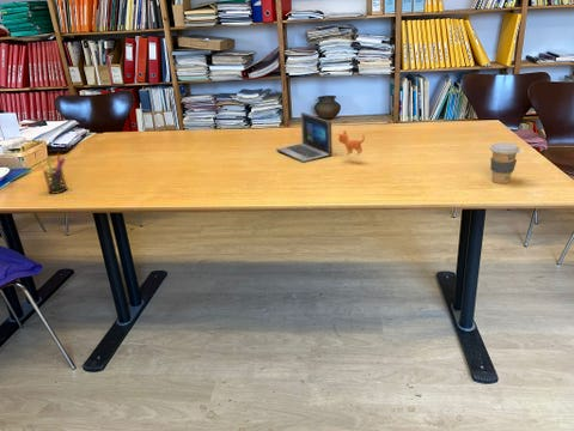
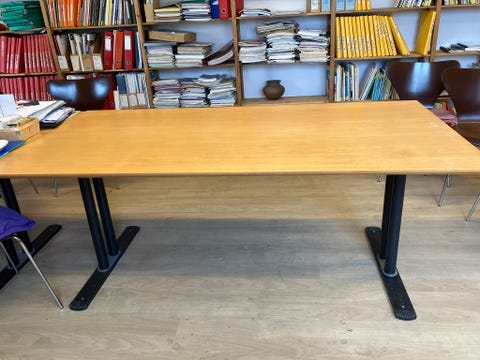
- laptop [275,111,366,164]
- pen holder [35,152,69,195]
- coffee cup [489,141,521,184]
